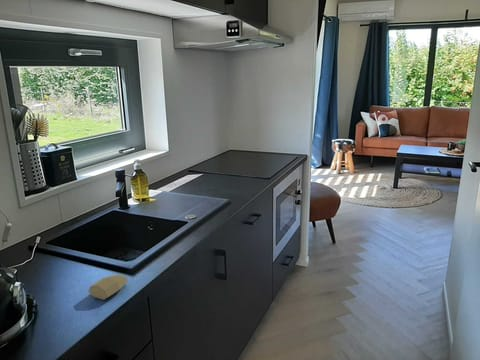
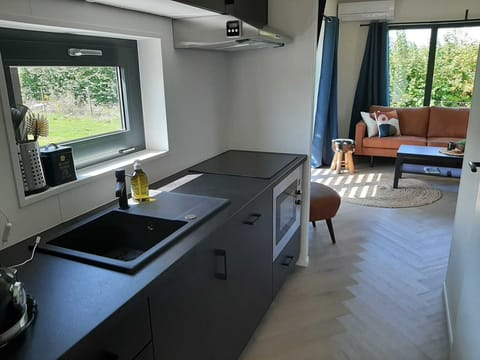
- soap bar [87,273,130,301]
